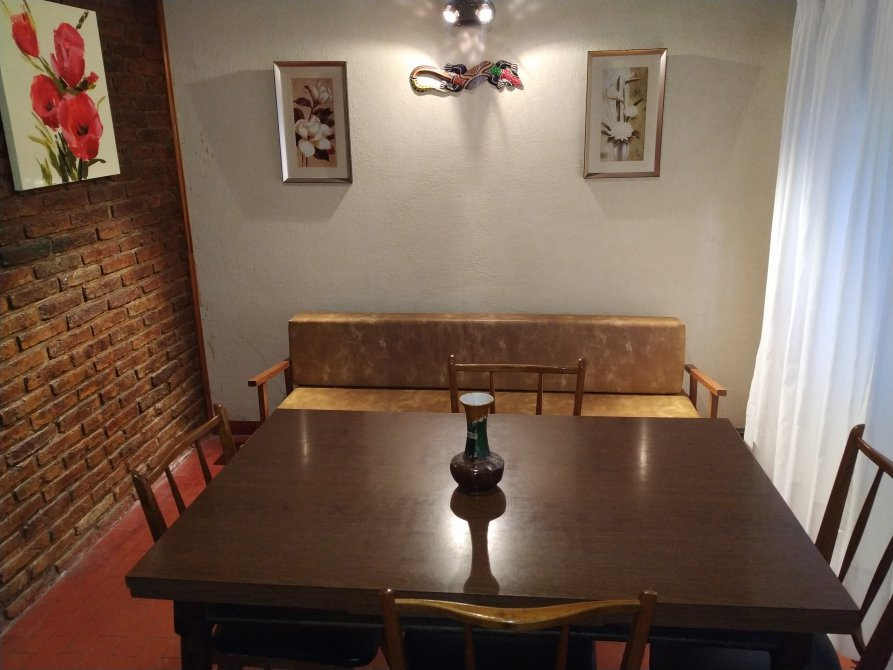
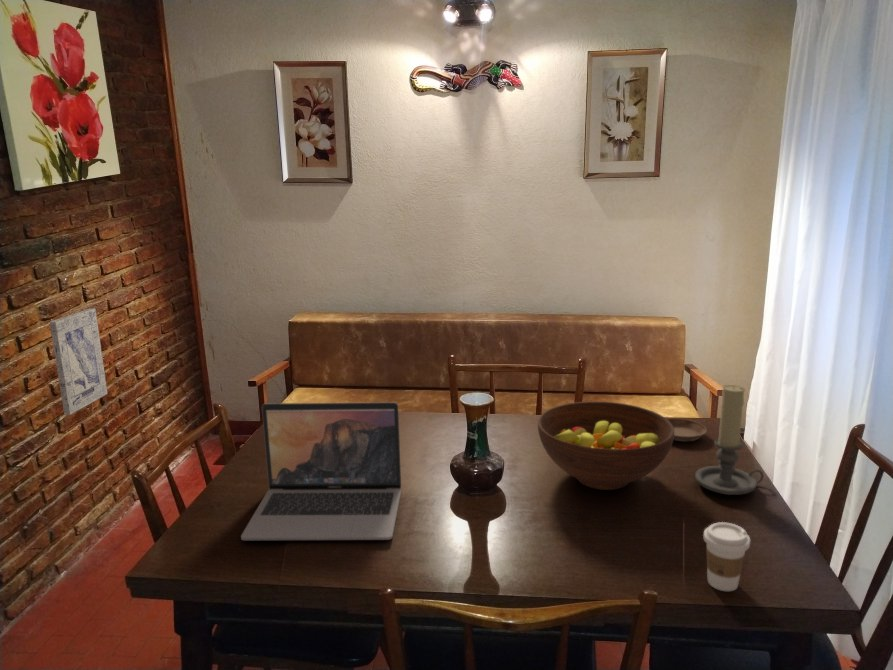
+ laptop [240,401,402,541]
+ coffee cup [702,521,751,592]
+ fruit bowl [537,400,674,491]
+ saucer [667,418,708,442]
+ wall art [49,307,108,416]
+ candle holder [694,384,765,496]
